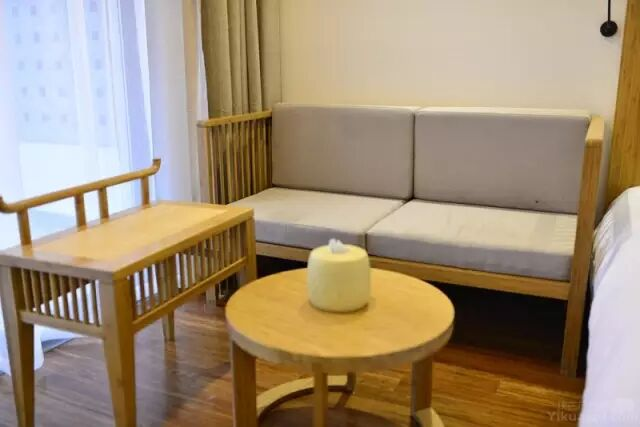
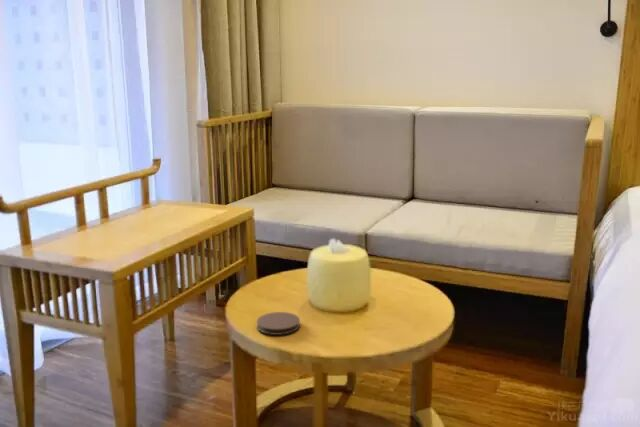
+ coaster [256,311,301,336]
